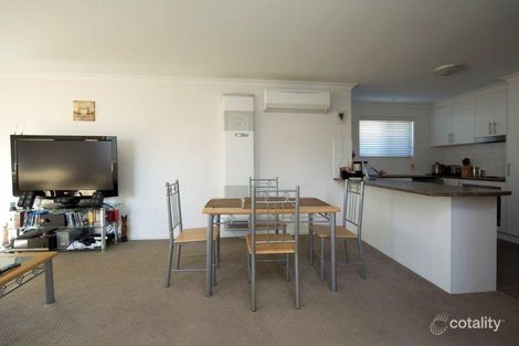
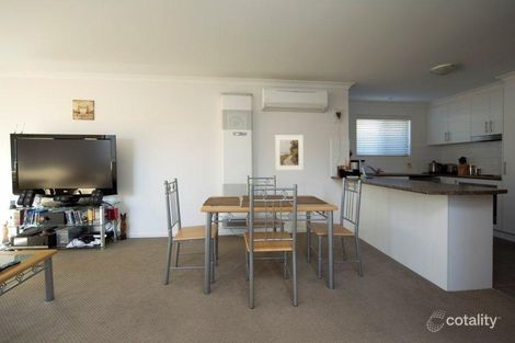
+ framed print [274,134,305,171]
